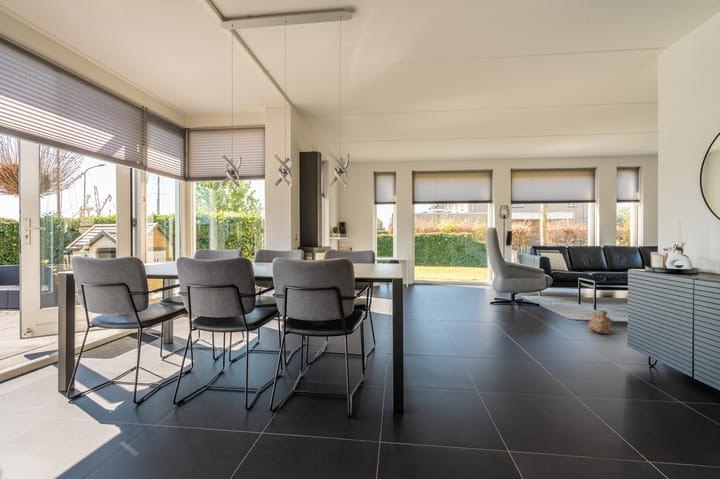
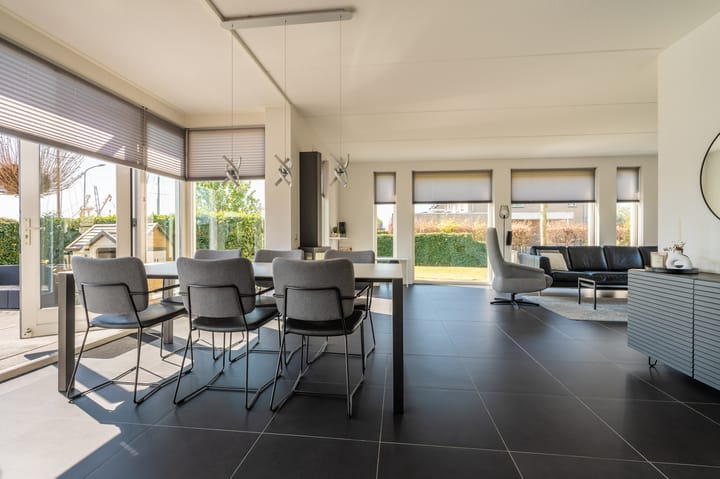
- basket [587,310,613,335]
